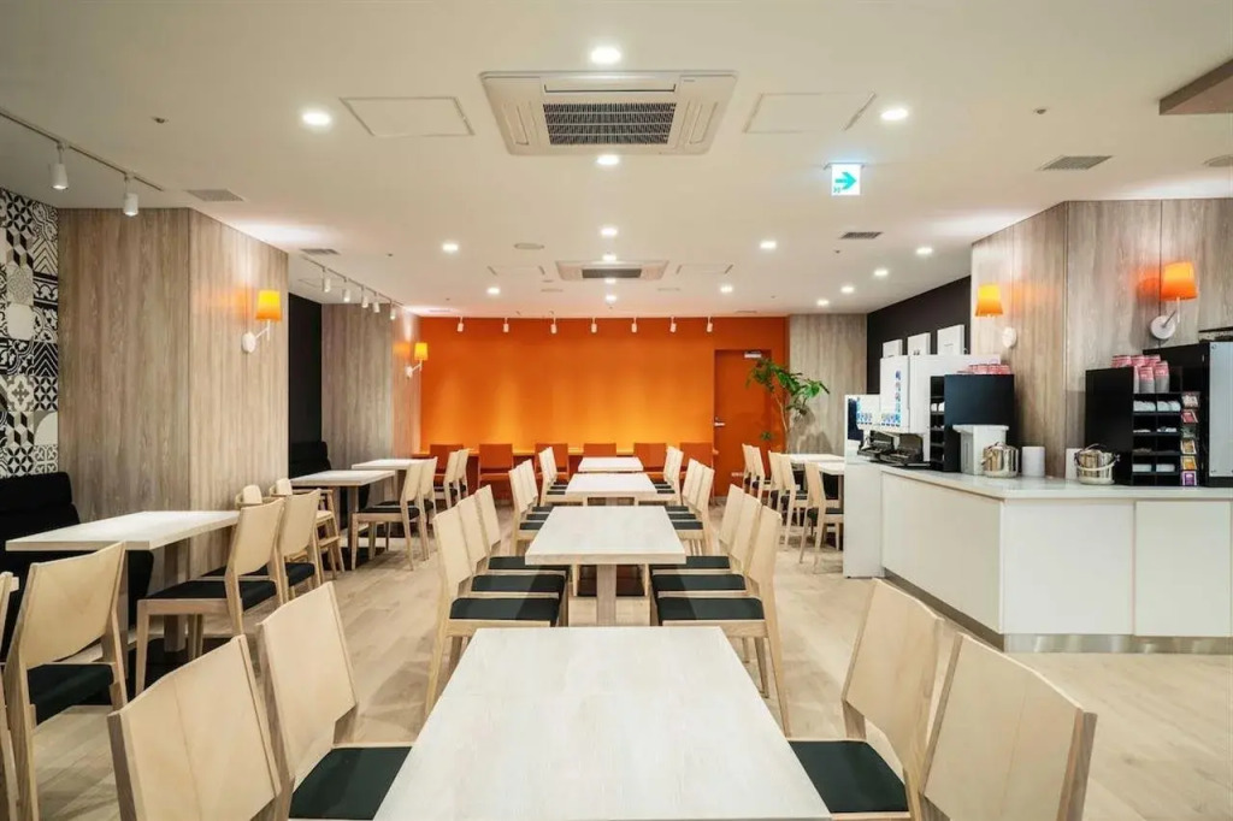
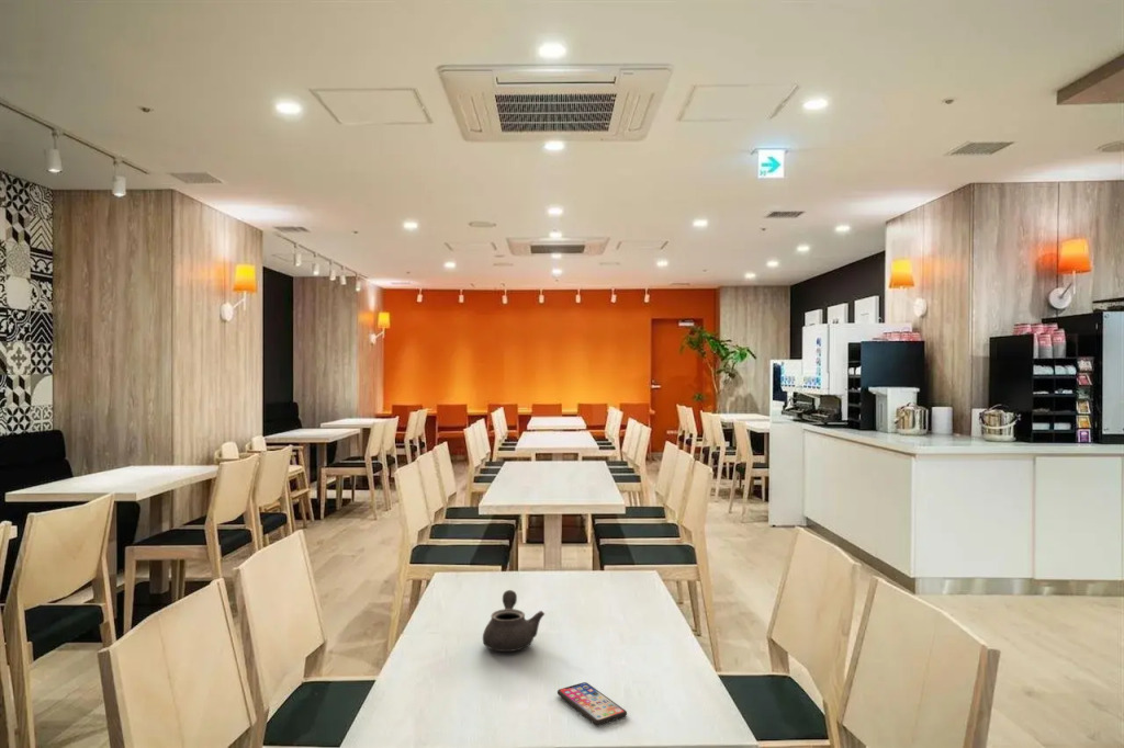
+ teapot [482,589,546,653]
+ smartphone [557,681,628,726]
